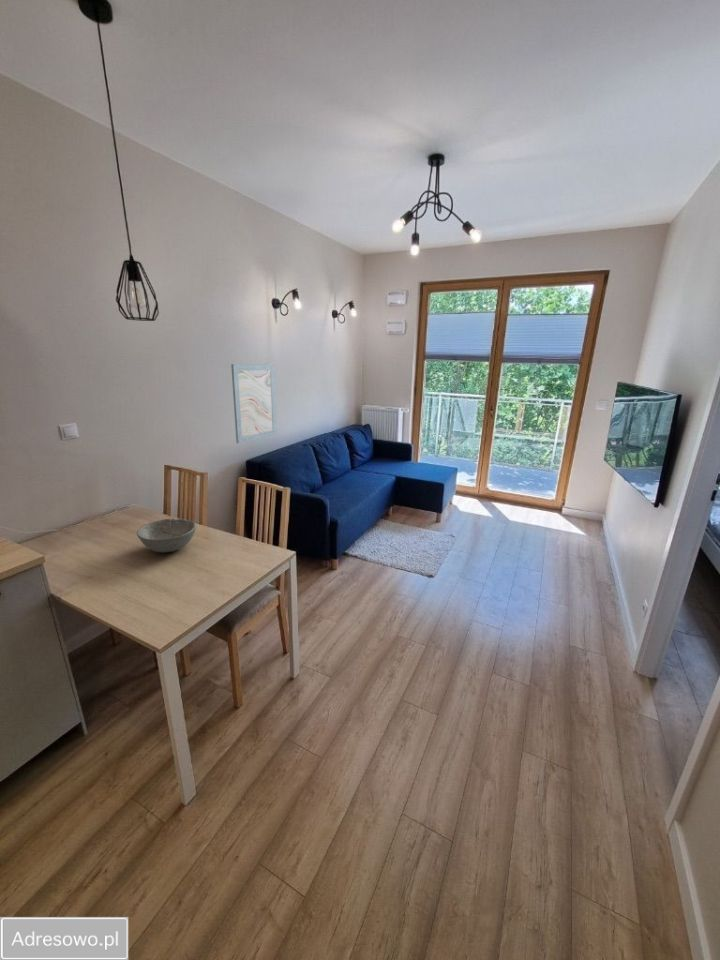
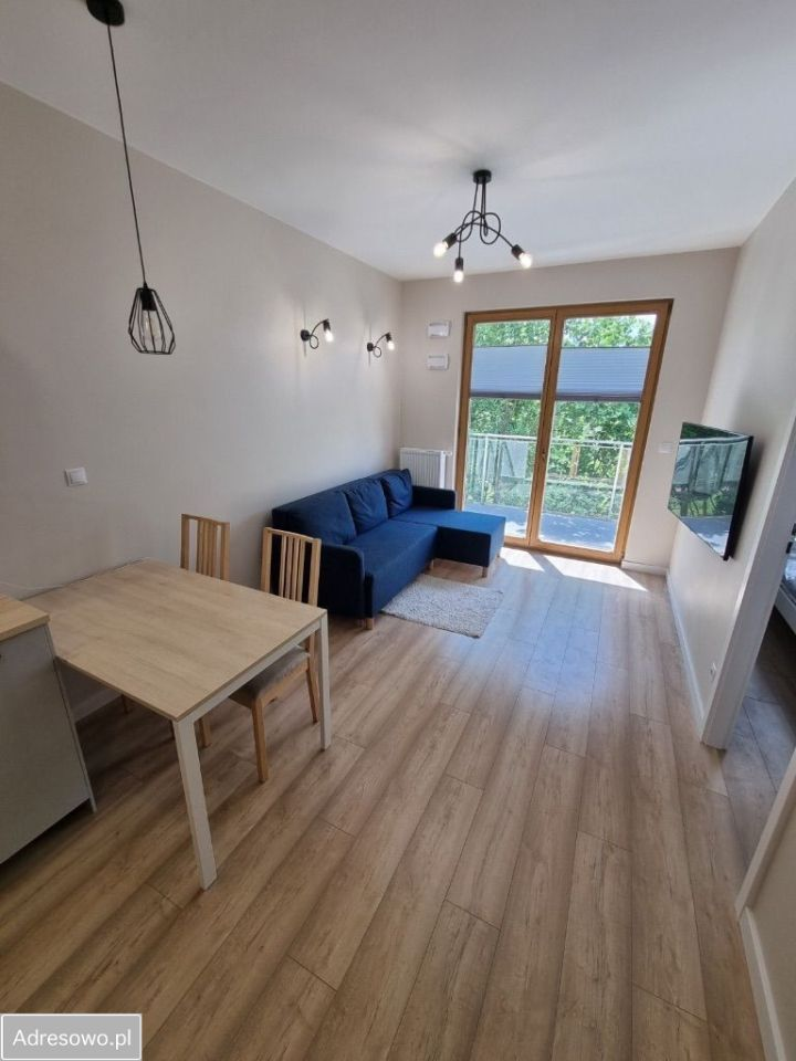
- bowl [136,518,197,553]
- wall art [230,363,278,444]
